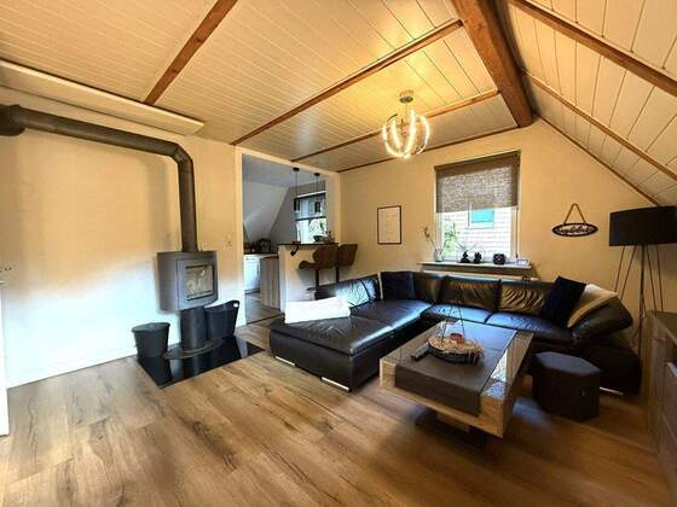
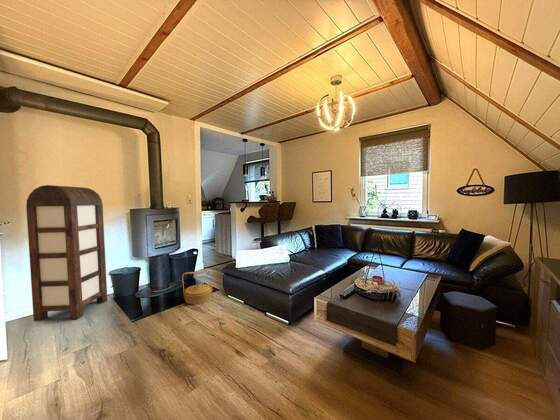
+ bookshelf [25,184,108,322]
+ basket [181,269,213,305]
